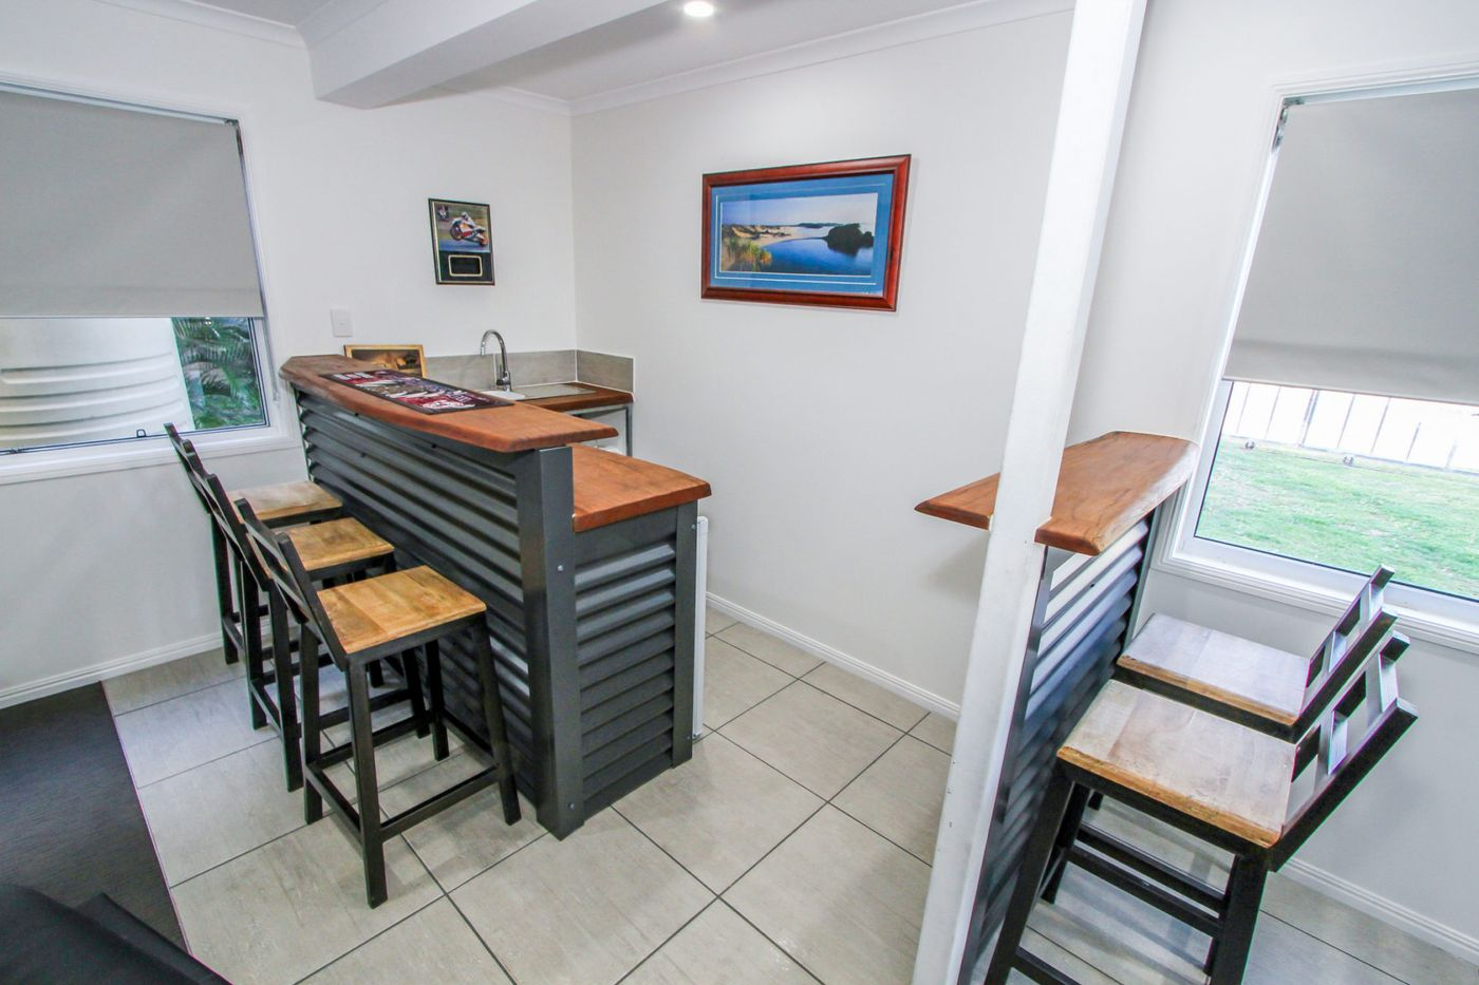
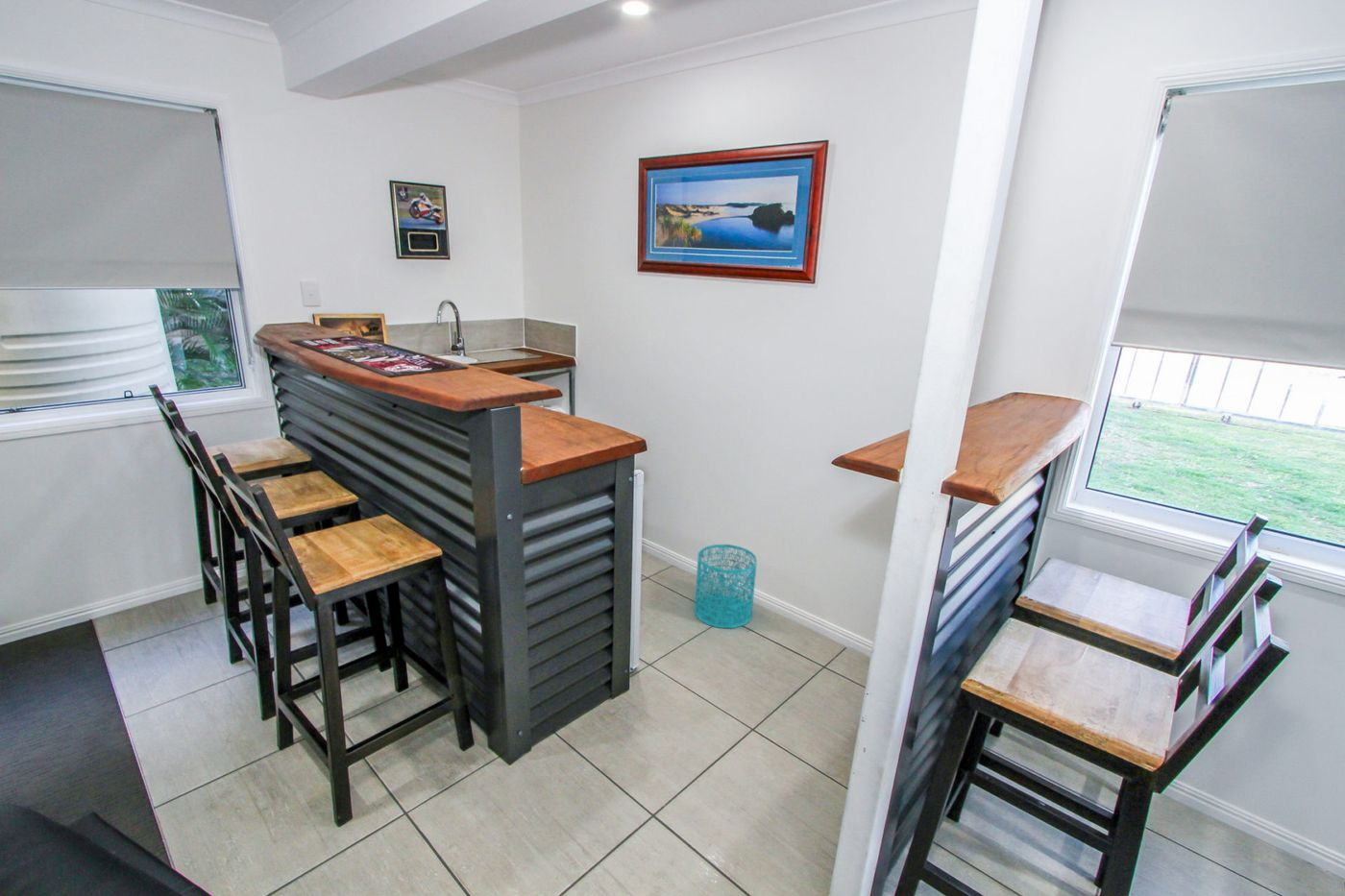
+ wastebasket [694,544,758,629]
